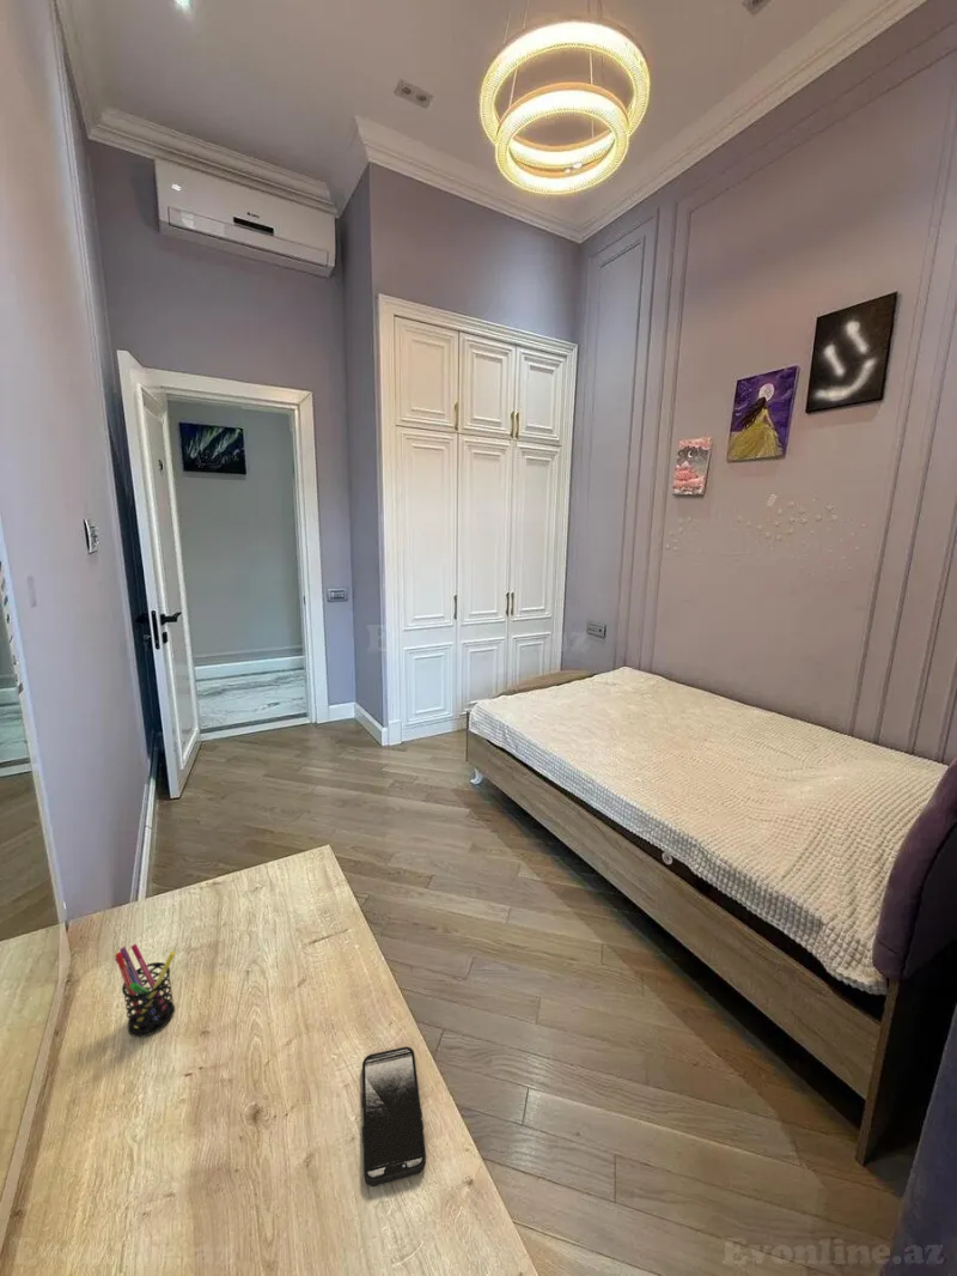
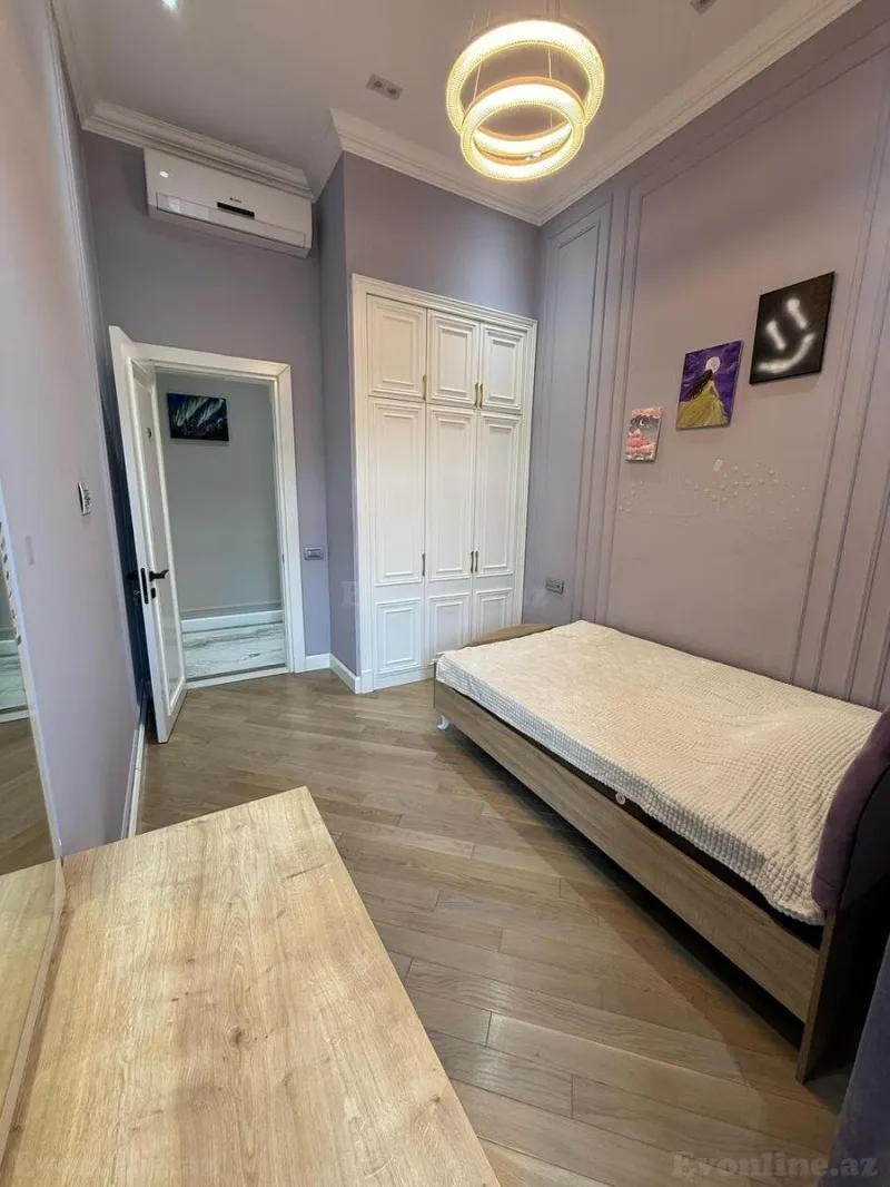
- pen holder [114,942,177,1038]
- smartphone [361,1046,427,1187]
